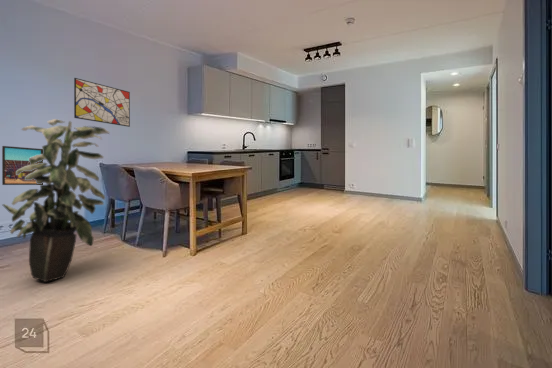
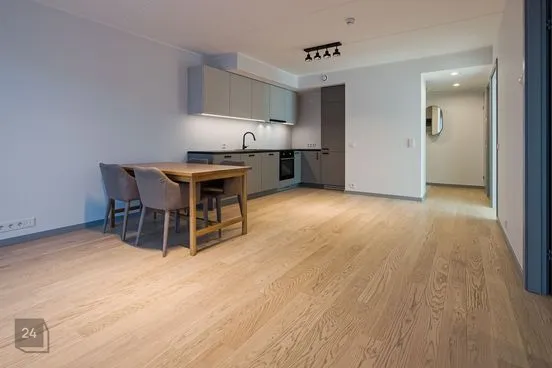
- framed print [1,145,44,186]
- wall art [73,77,131,128]
- indoor plant [1,118,111,283]
